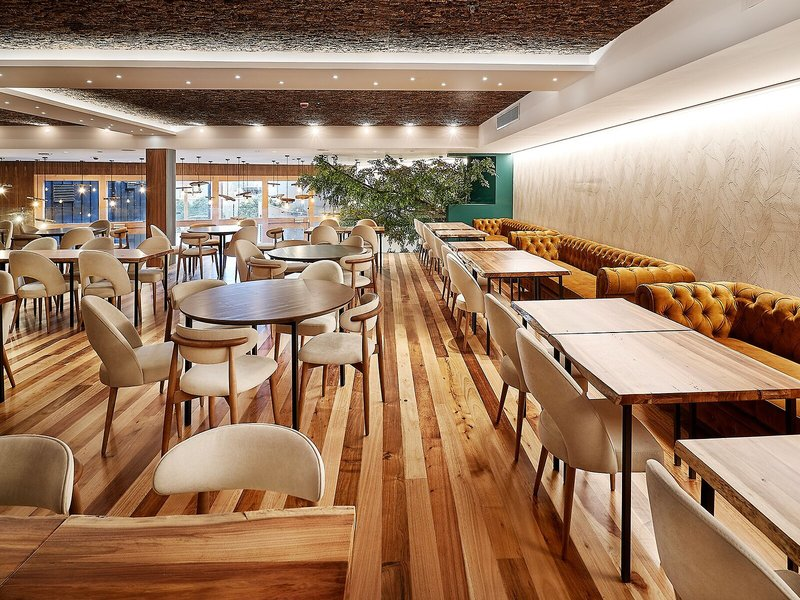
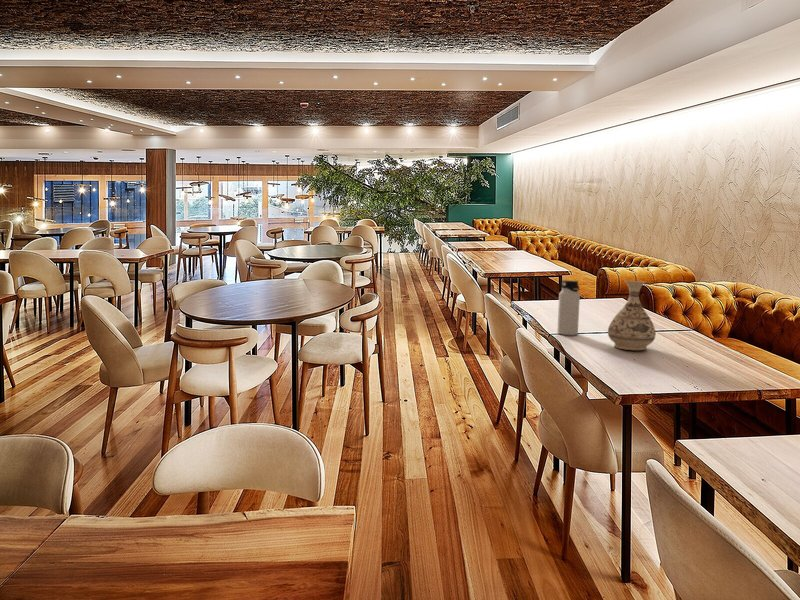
+ vase [607,280,657,351]
+ water bottle [556,279,581,336]
